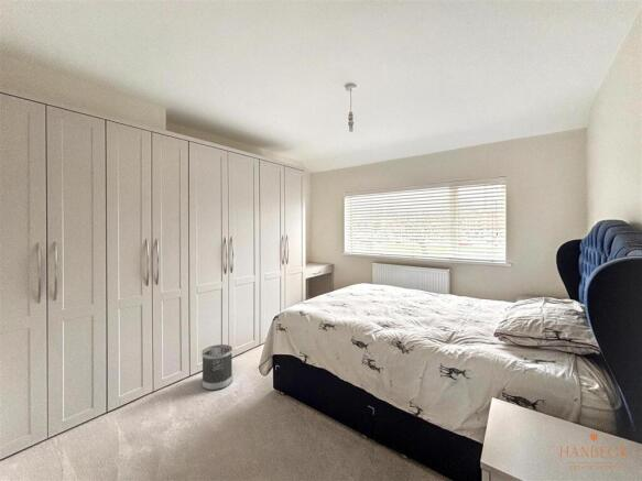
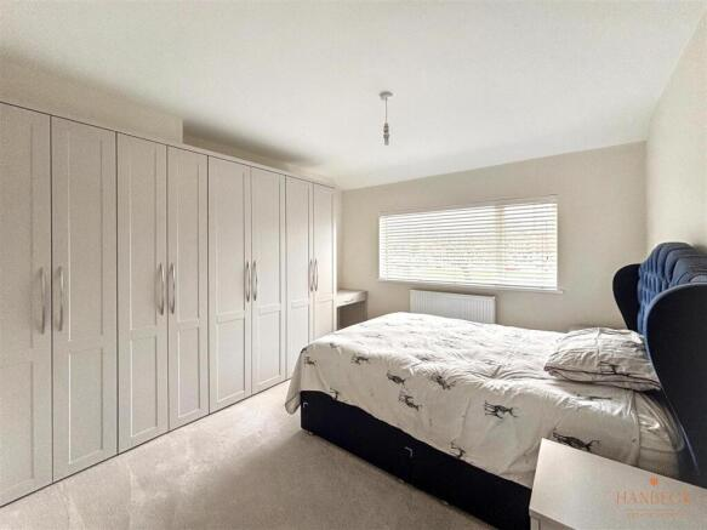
- wastebasket [202,343,233,391]
